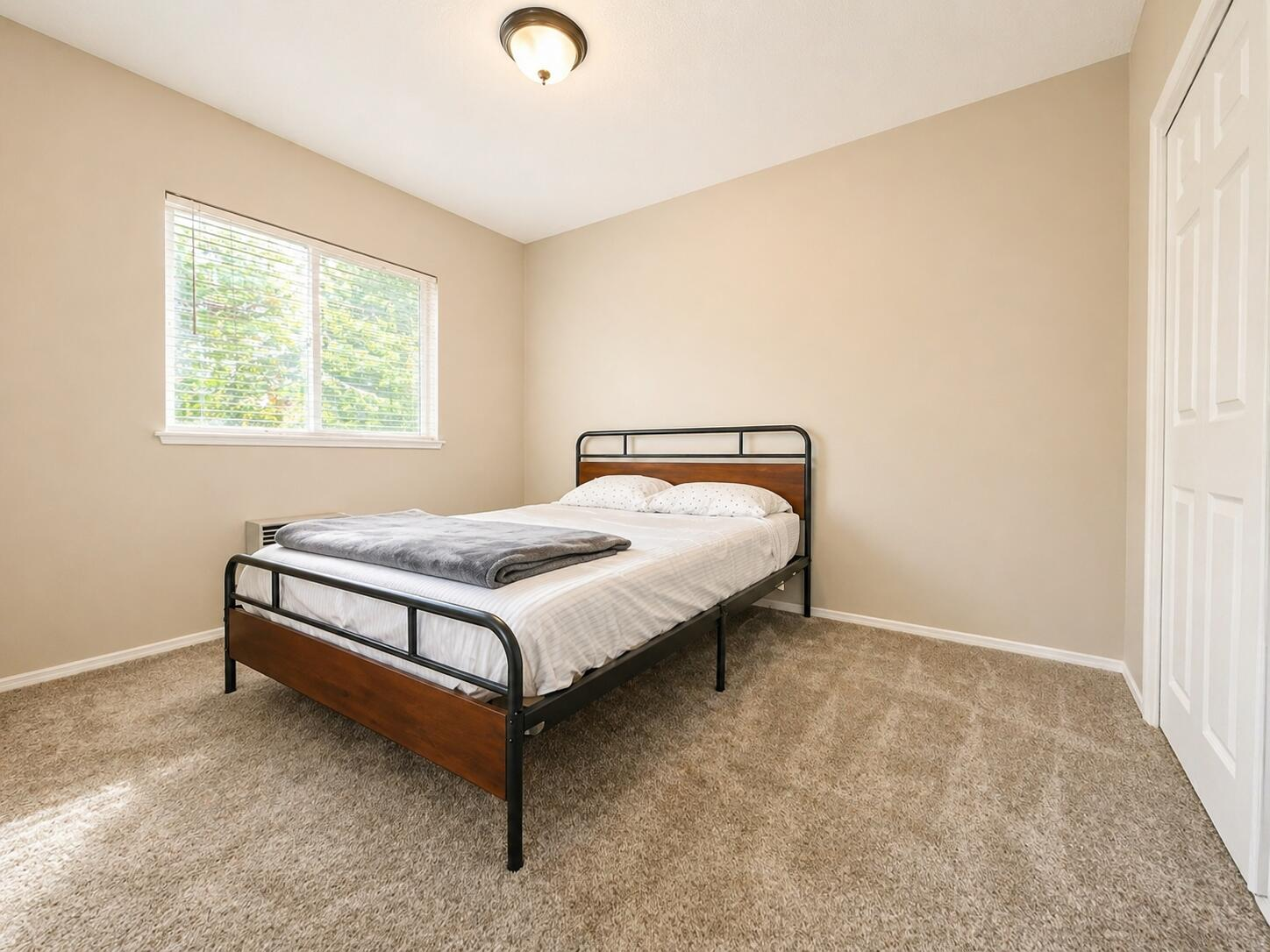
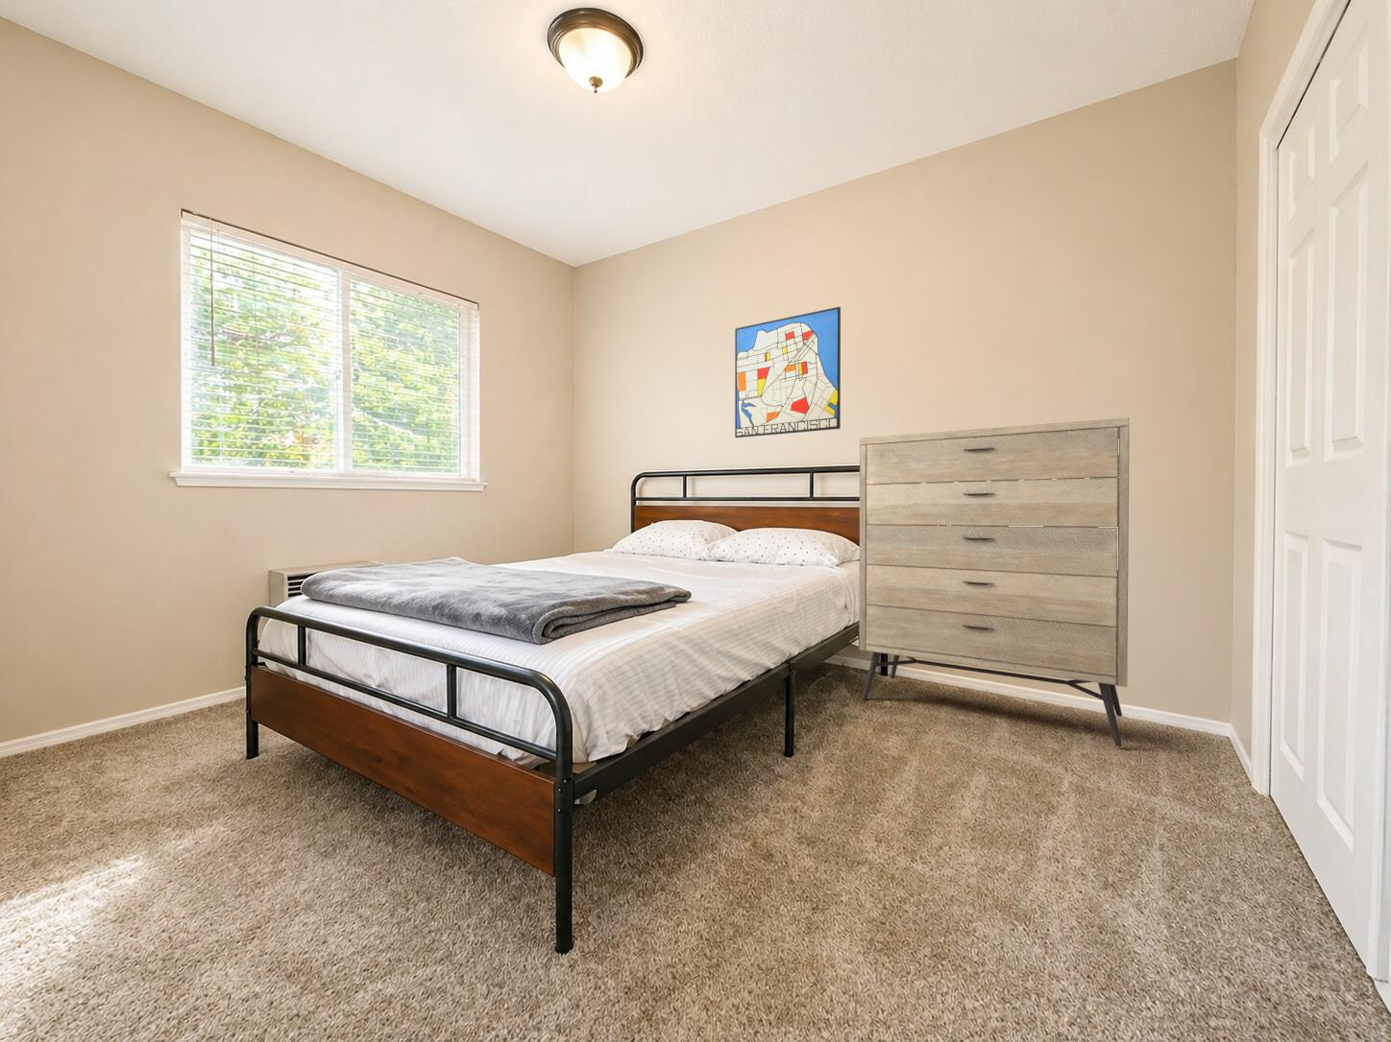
+ dresser [858,416,1130,748]
+ wall art [734,306,841,439]
